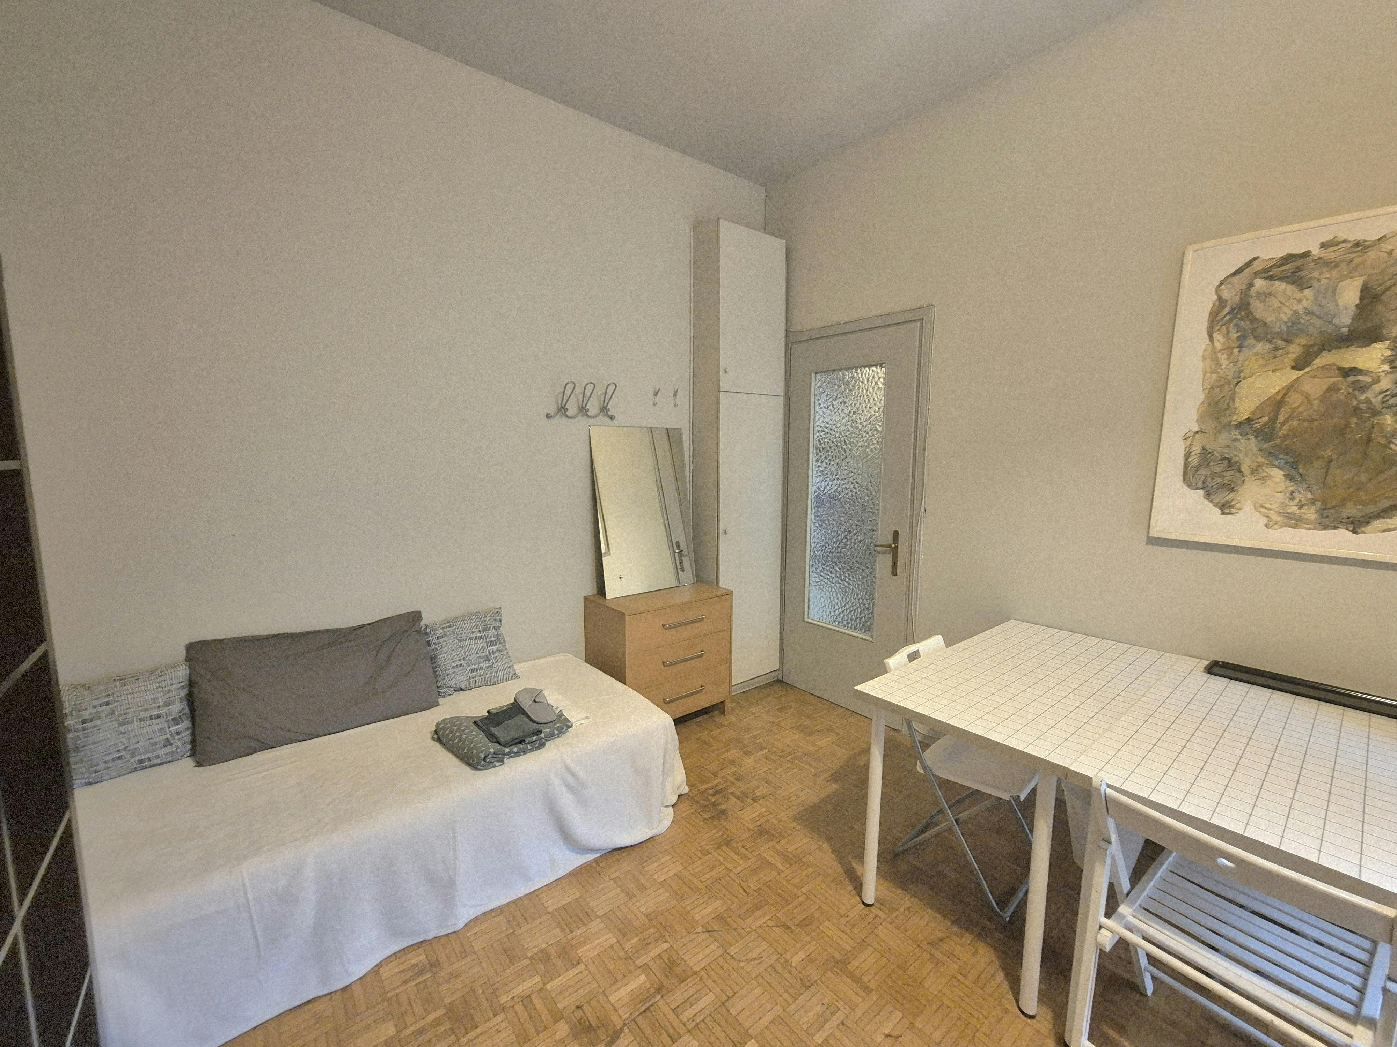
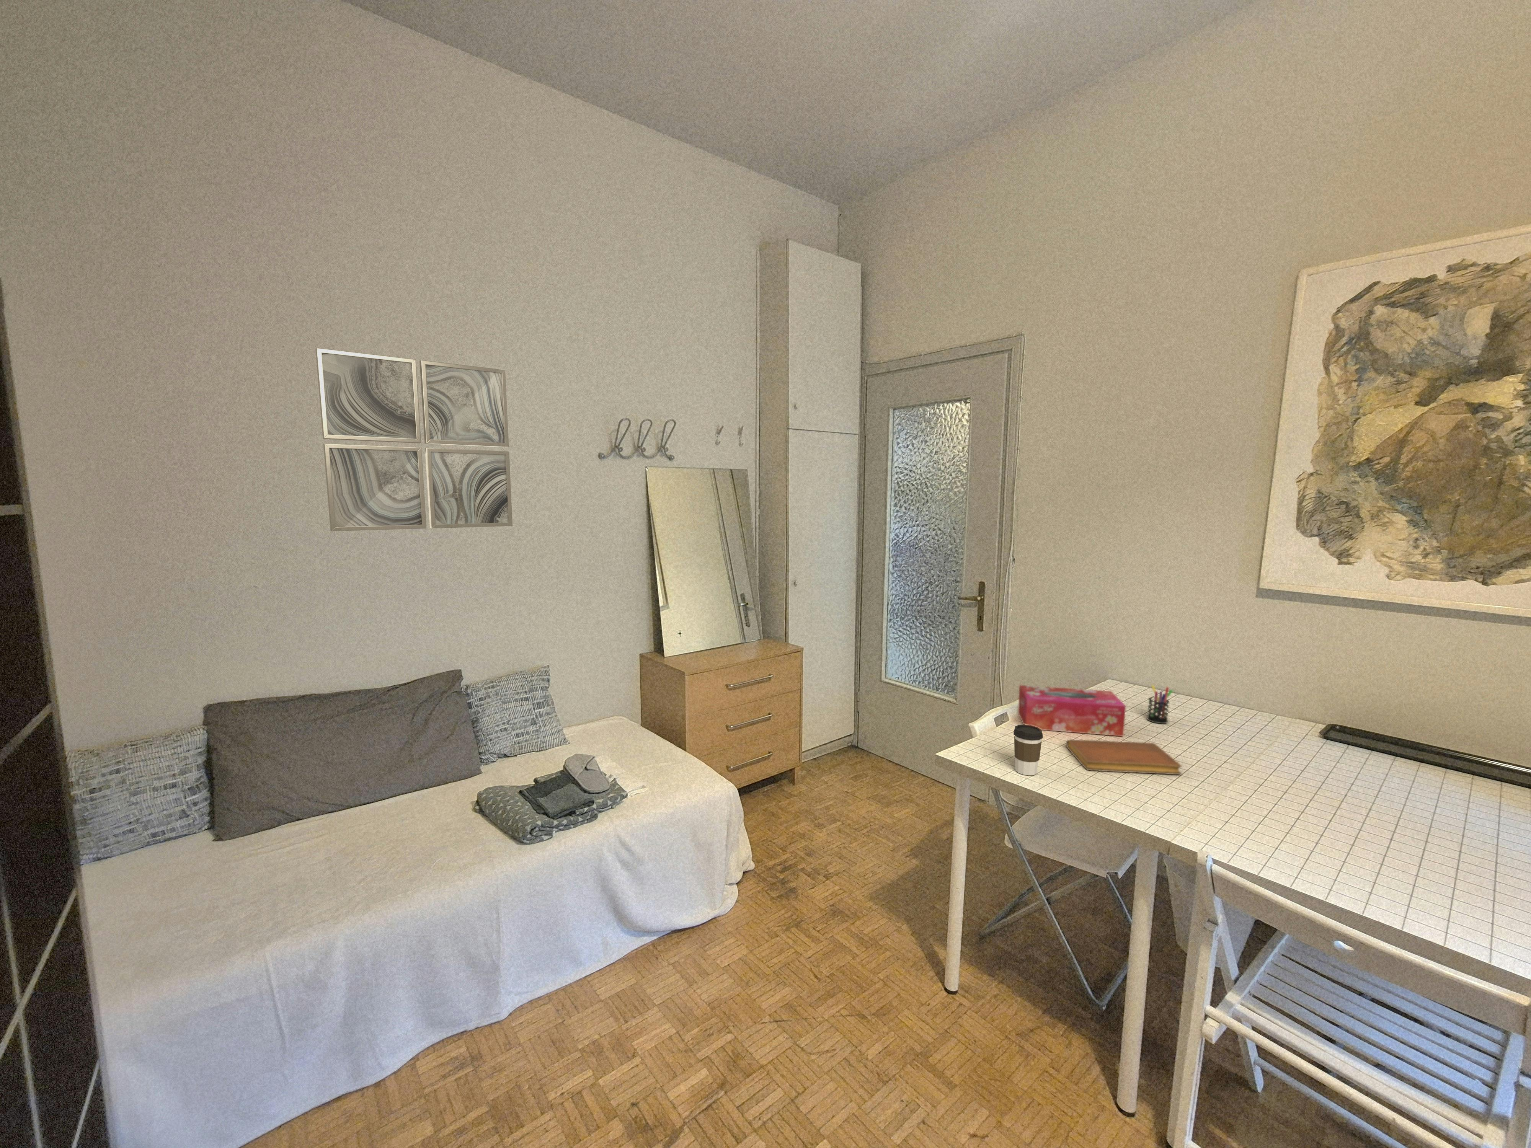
+ coffee cup [1013,725,1043,775]
+ wall art [315,347,512,532]
+ pen holder [1146,685,1173,724]
+ tissue box [1017,685,1126,737]
+ notebook [1066,739,1181,775]
